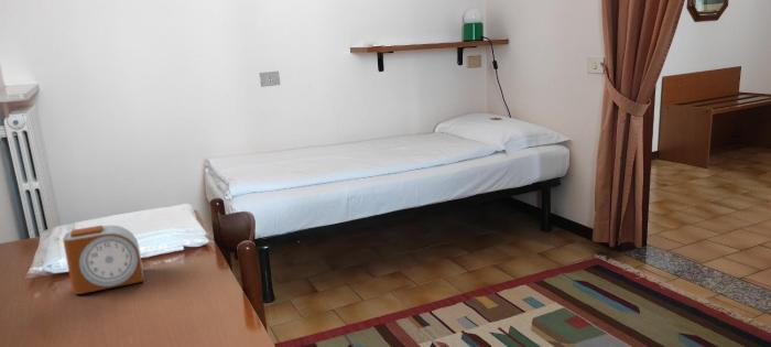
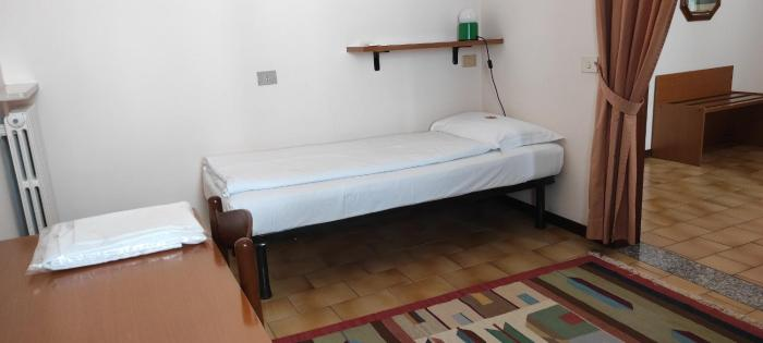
- alarm clock [62,225,144,295]
